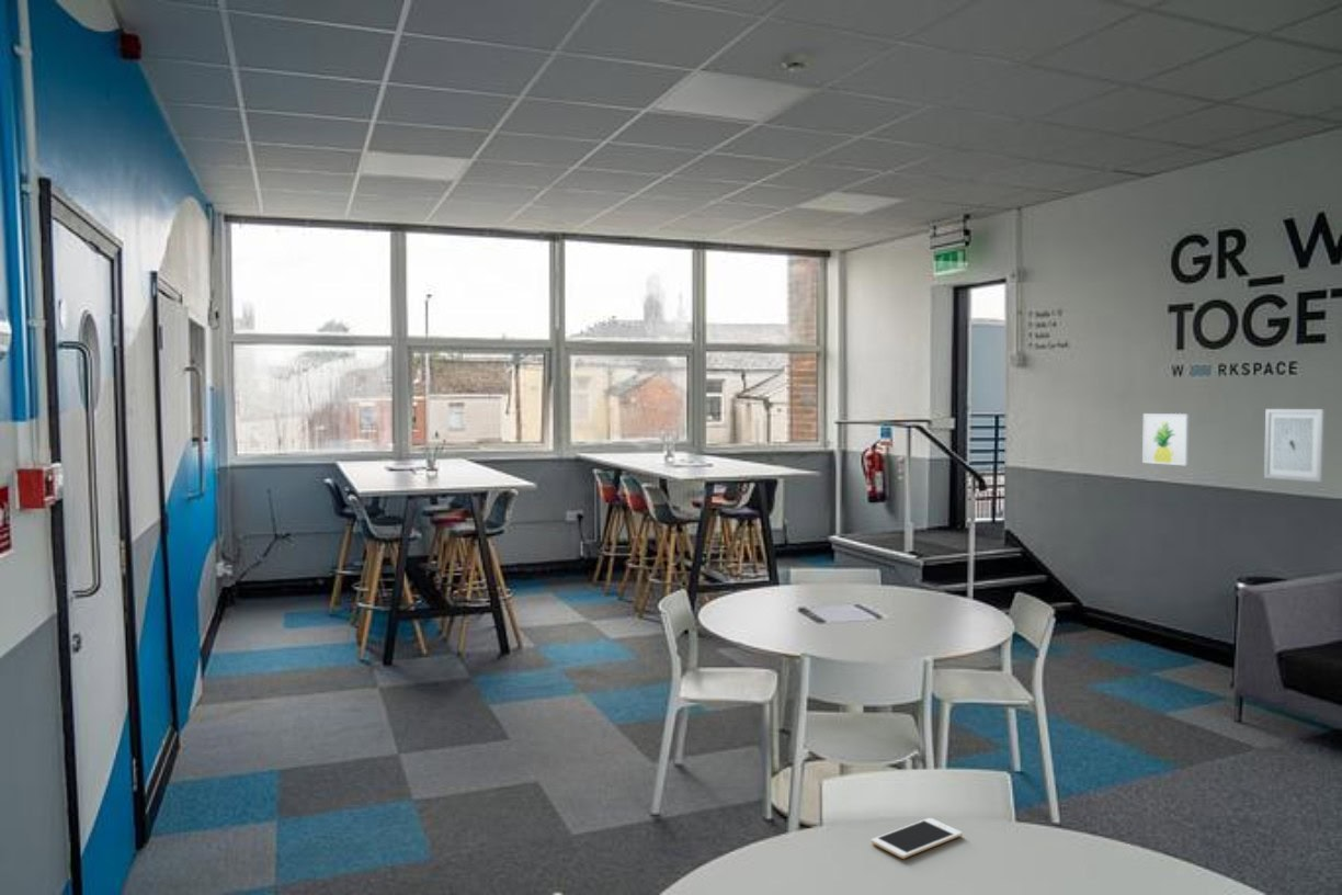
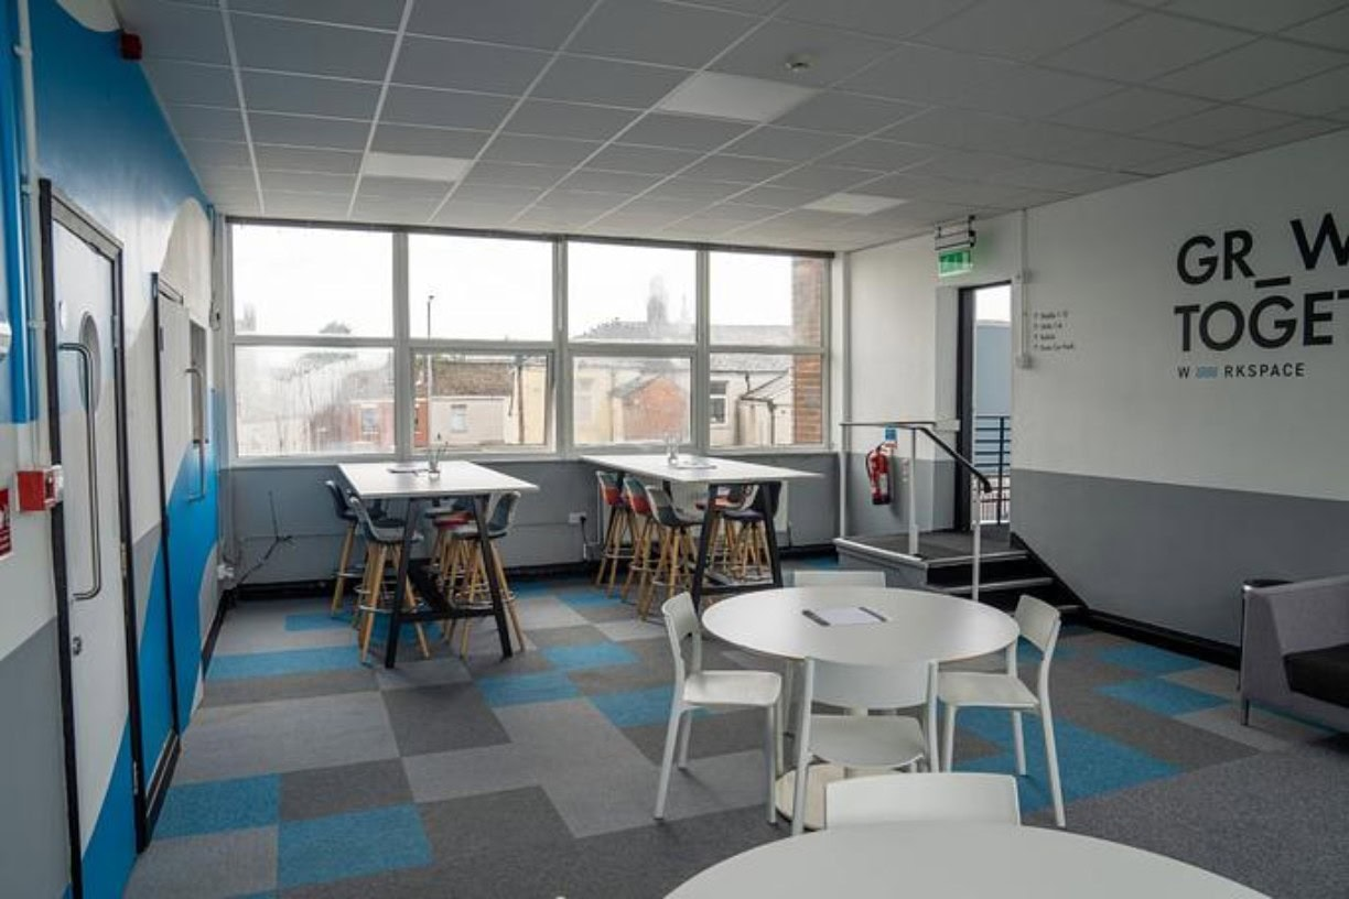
- wall art [1141,412,1190,466]
- cell phone [871,817,964,860]
- wall art [1263,408,1327,483]
